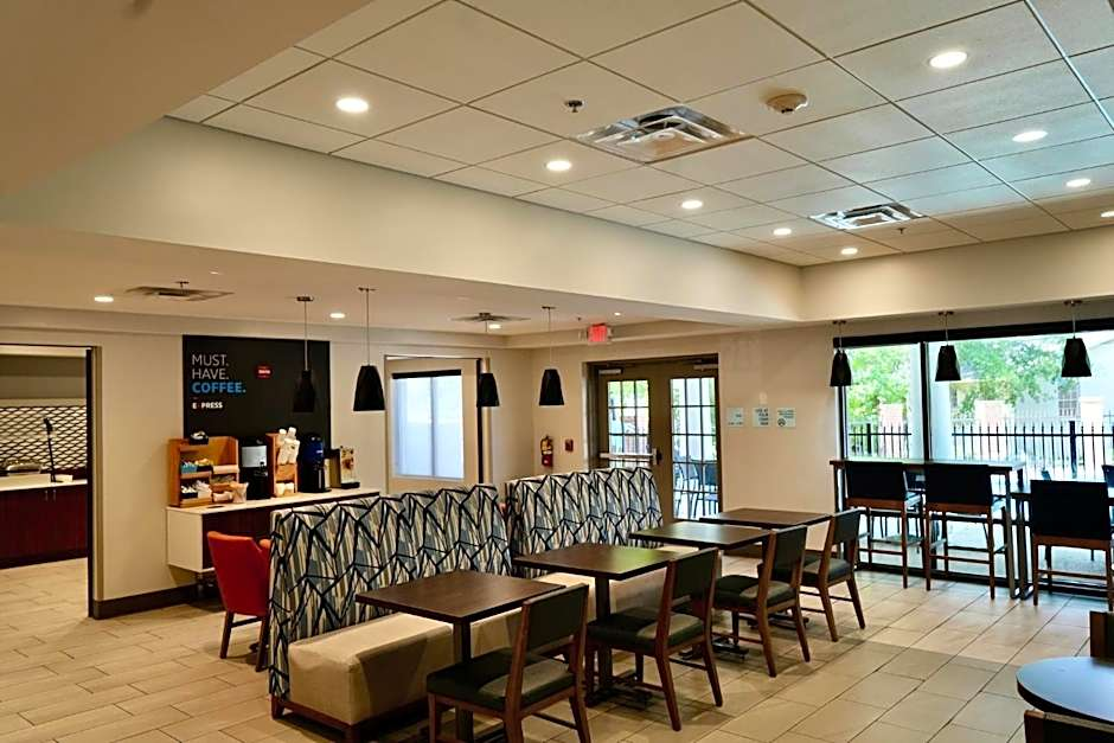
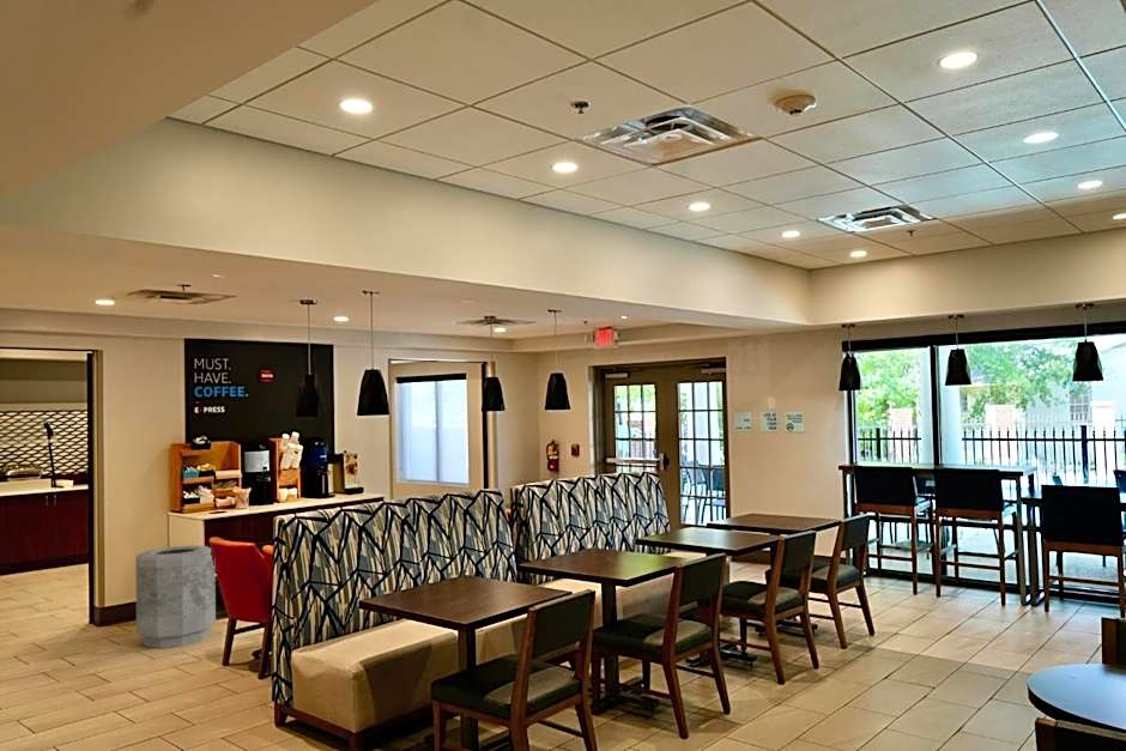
+ trash can [134,545,217,649]
